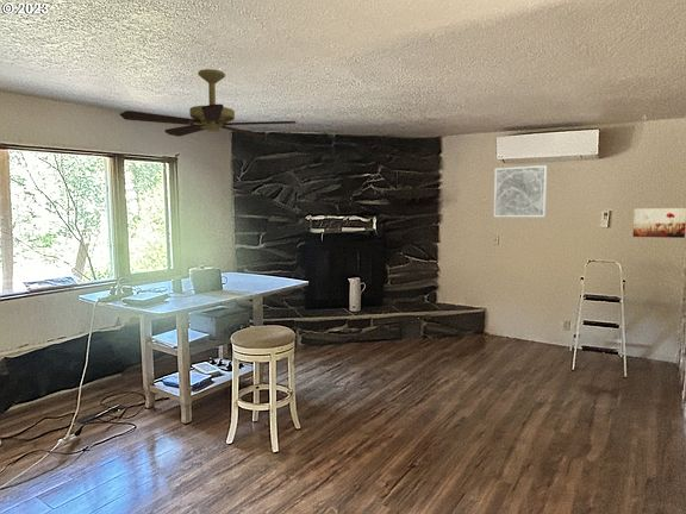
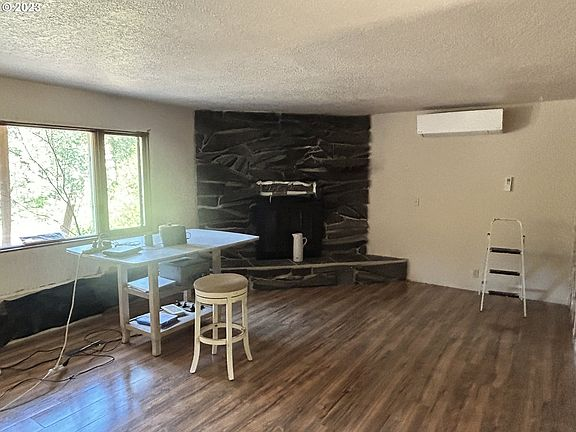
- wall art [492,164,548,219]
- ceiling fan [119,68,297,139]
- wall art [632,207,686,239]
